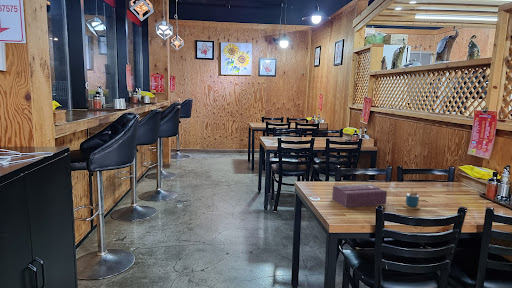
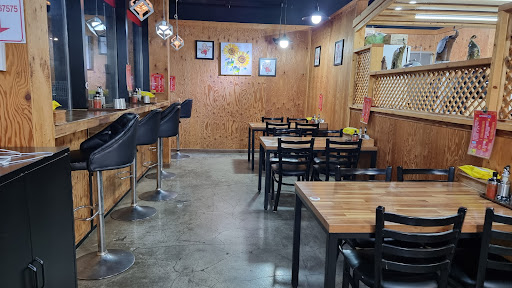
- tissue box [331,183,388,209]
- cup [402,186,421,210]
